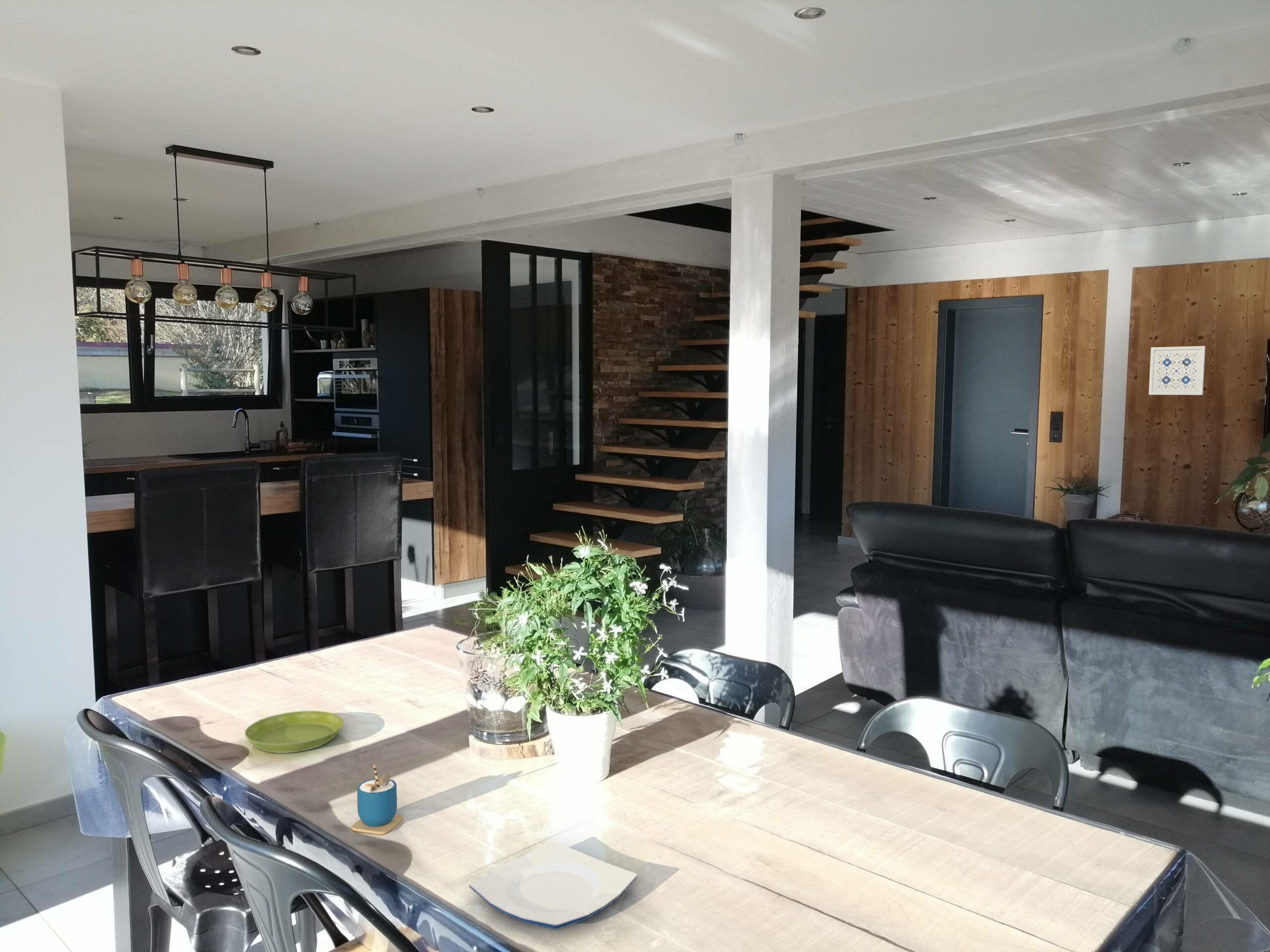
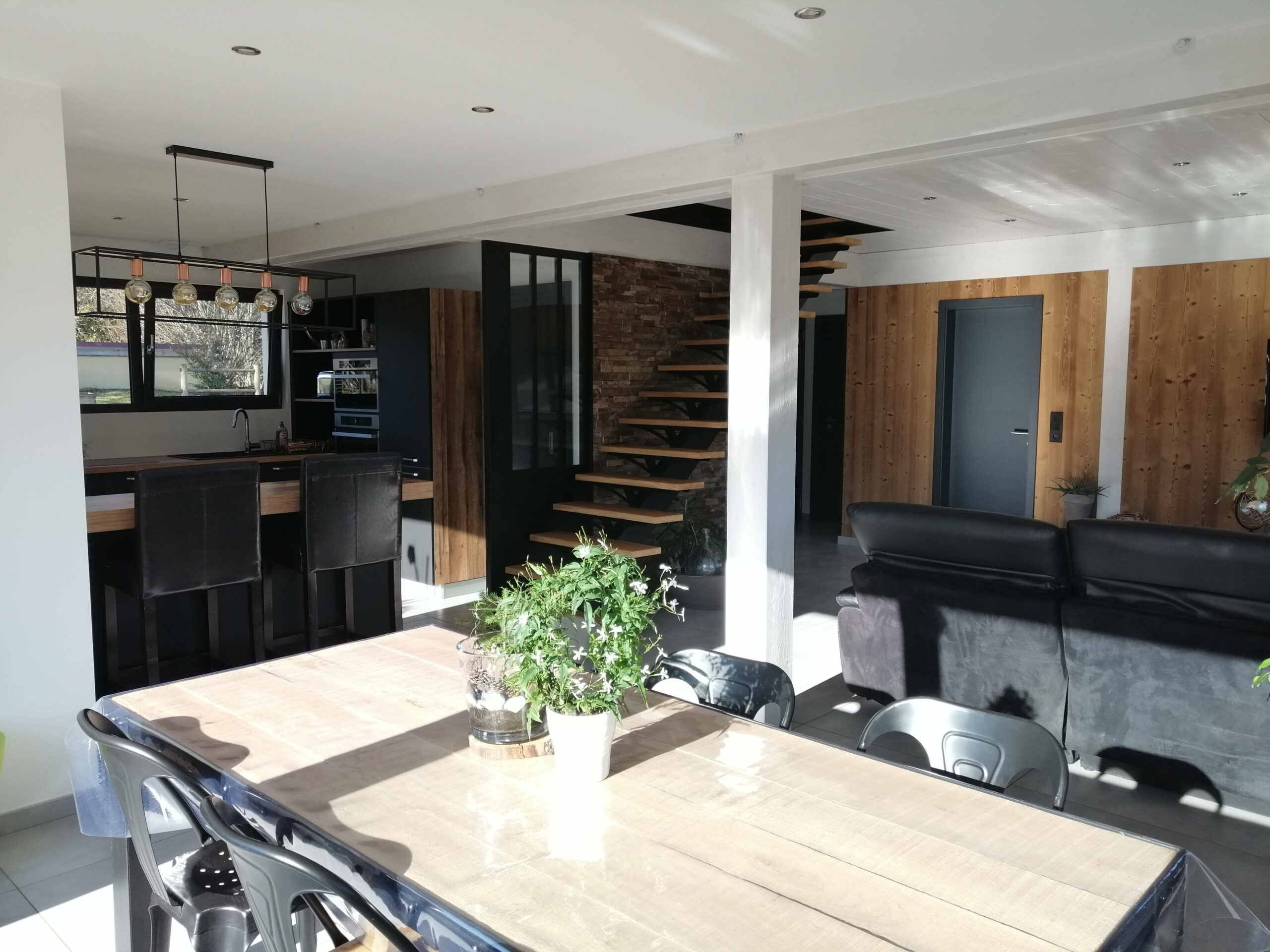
- saucer [244,711,344,754]
- cup [352,764,403,835]
- wall art [1148,346,1206,395]
- plate [469,840,637,930]
